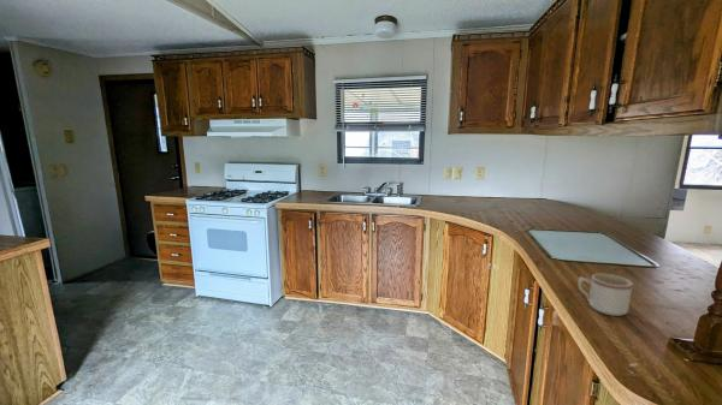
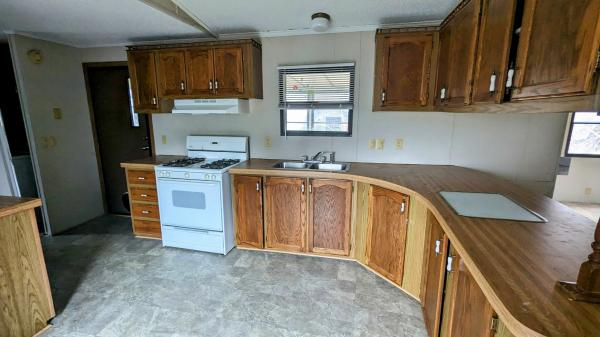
- mug [578,273,634,317]
